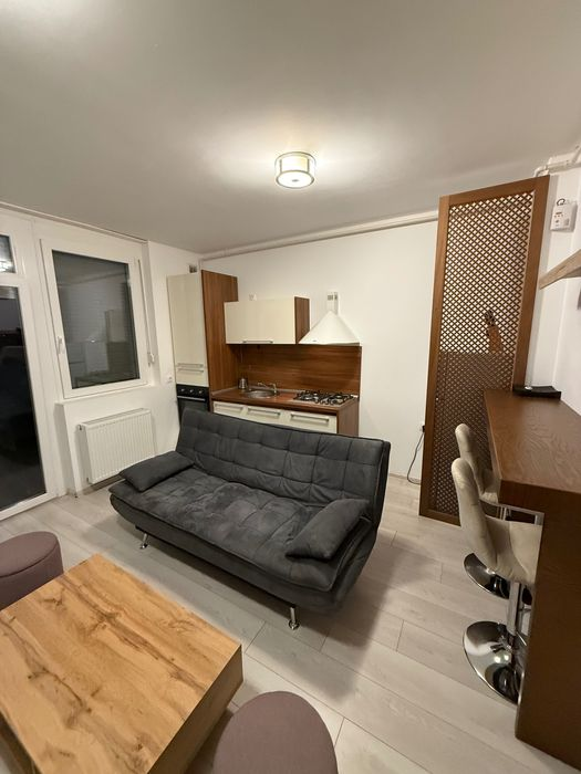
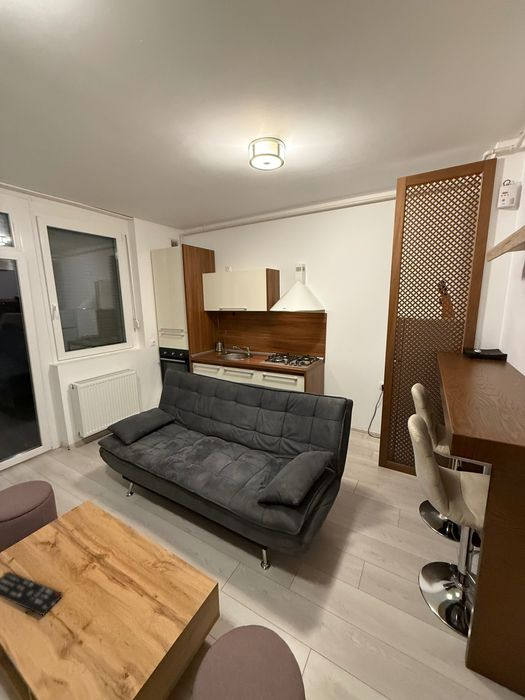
+ remote control [0,570,64,617]
